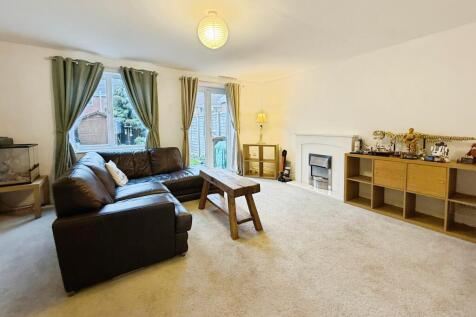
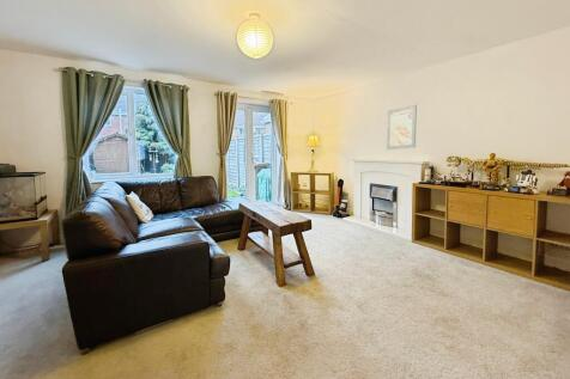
+ wall art [386,104,418,151]
